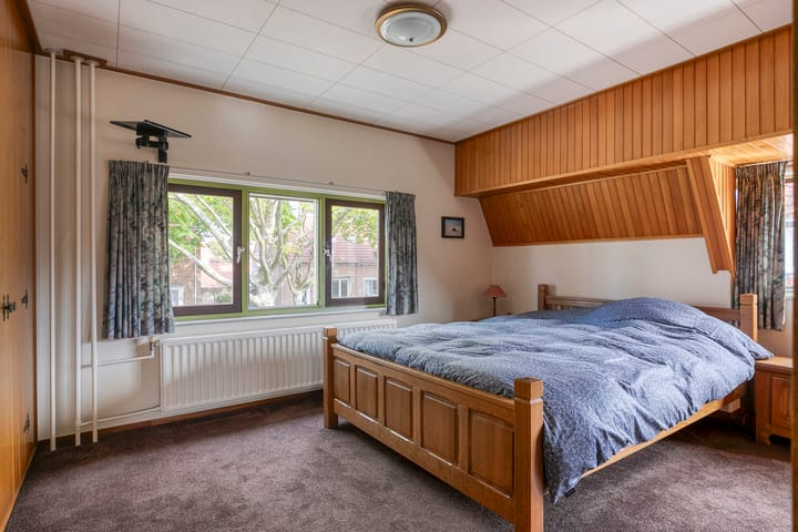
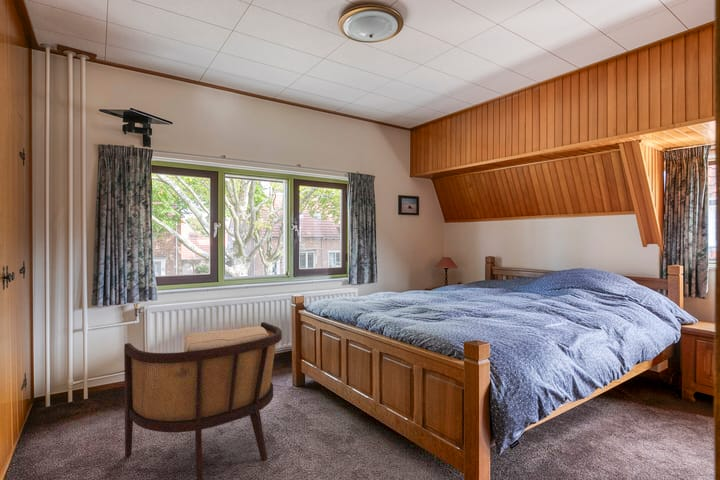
+ armchair [123,321,283,480]
